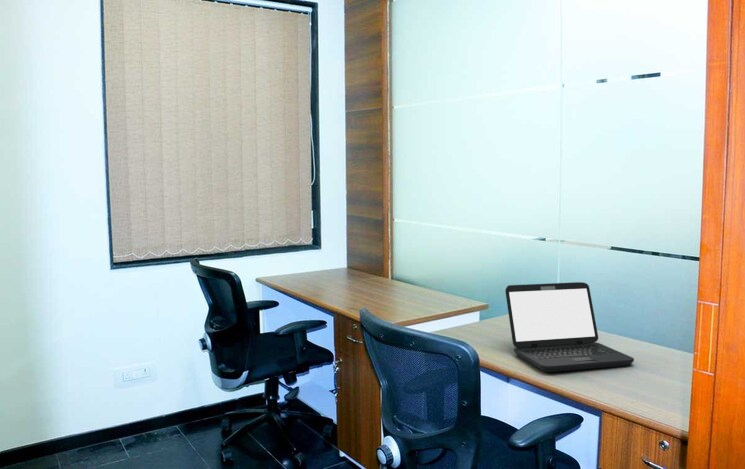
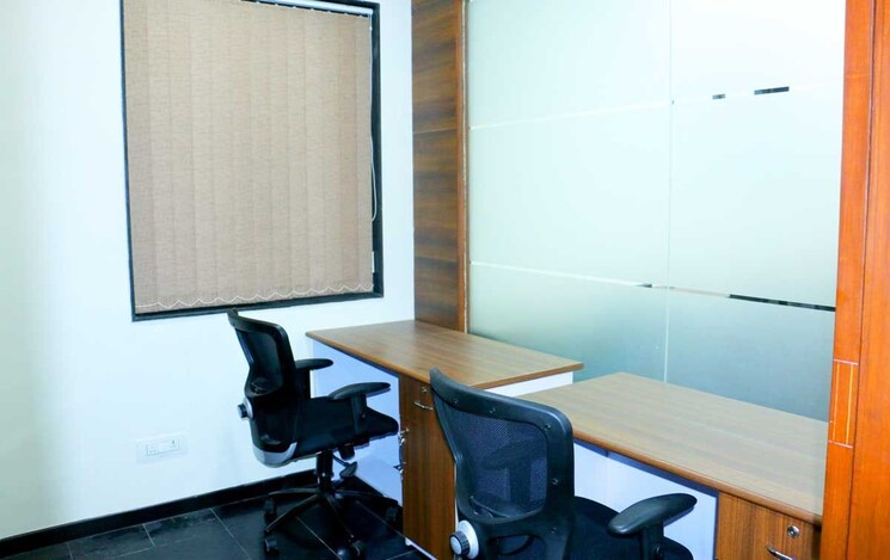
- laptop [504,281,635,373]
